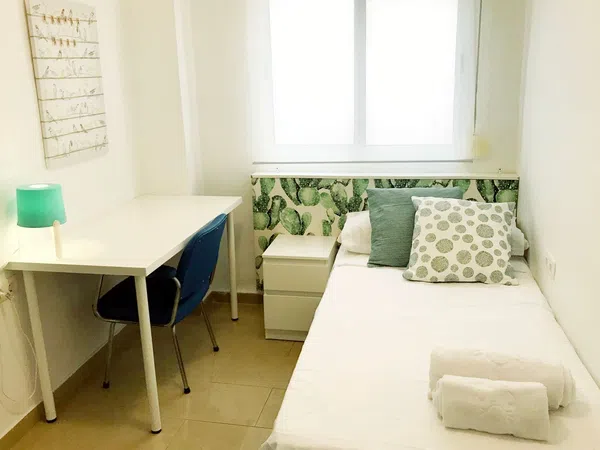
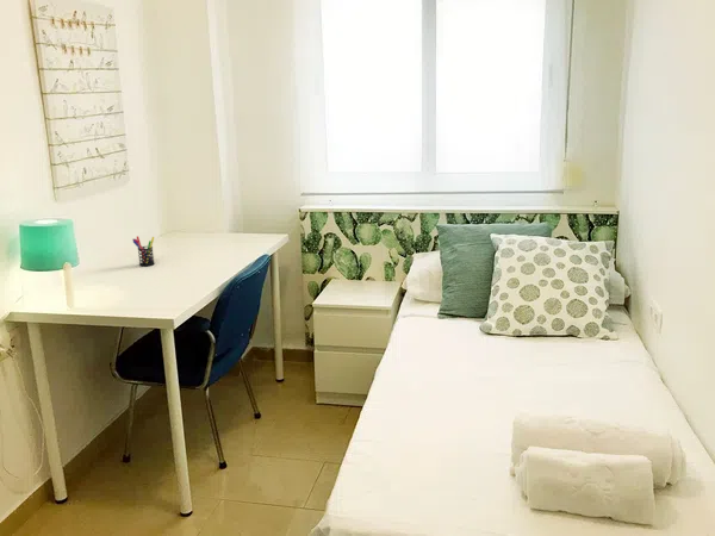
+ pen holder [131,235,155,267]
